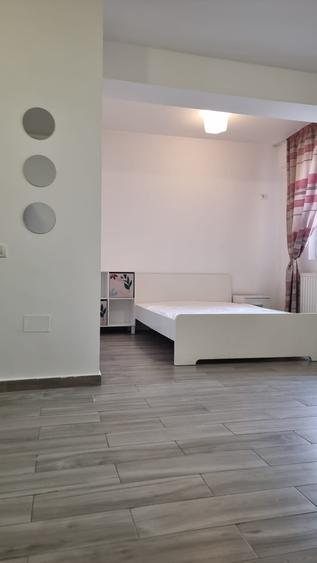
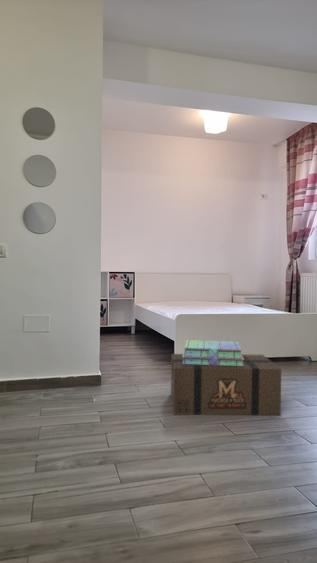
+ stack of books [182,339,244,366]
+ cardboard box [170,353,282,416]
